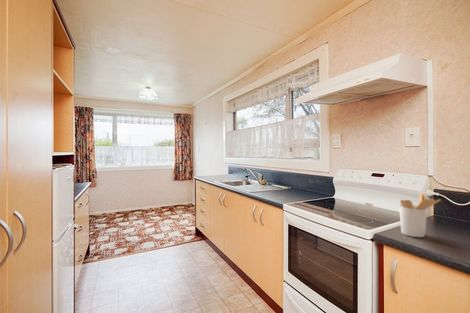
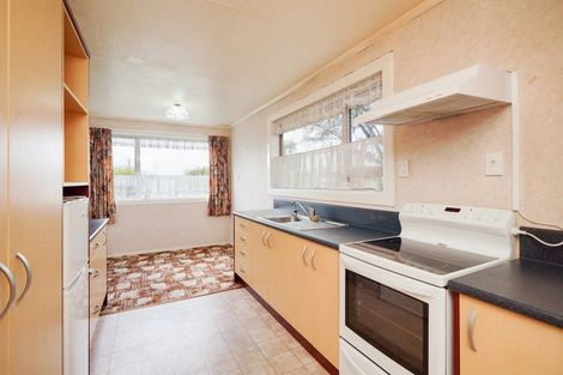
- utensil holder [398,192,442,238]
